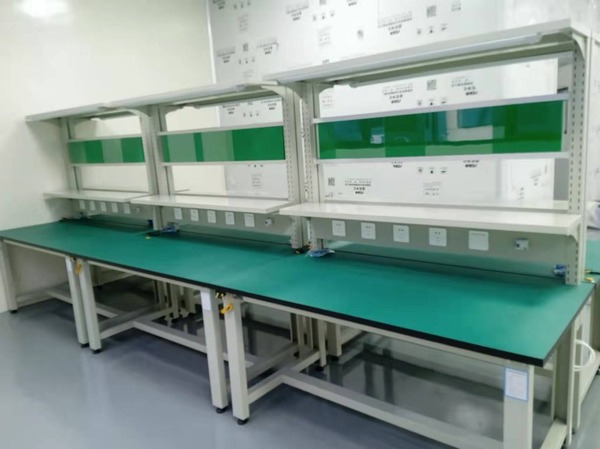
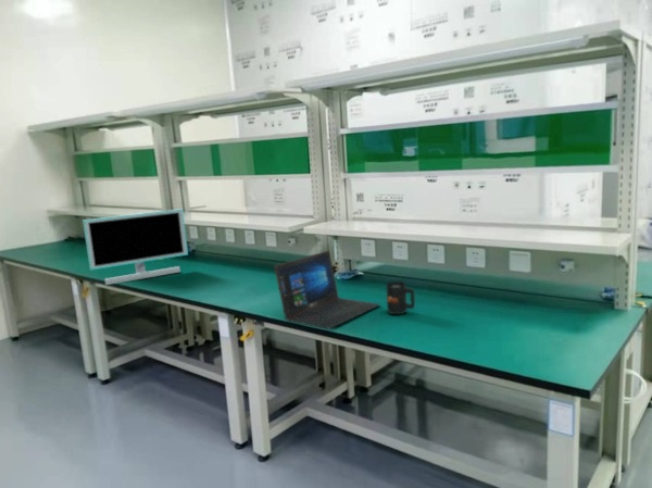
+ monitor [82,208,189,286]
+ mug [385,280,416,315]
+ laptop [274,250,381,330]
